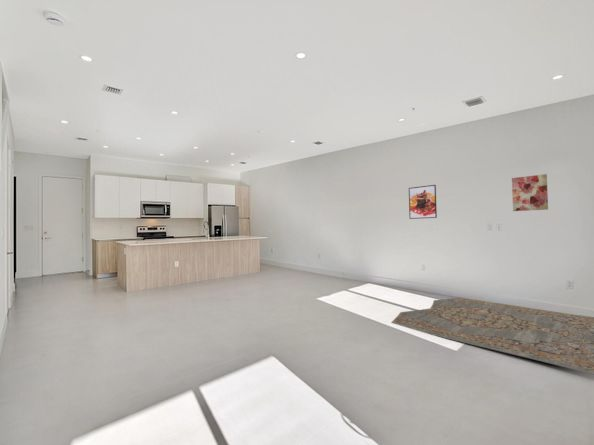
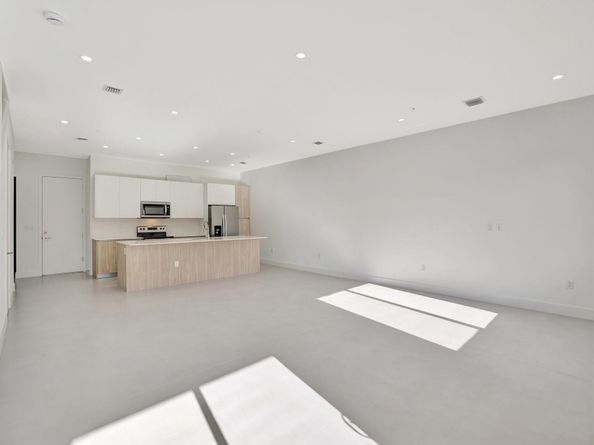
- wall art [511,173,549,212]
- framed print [408,184,438,220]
- rug [390,297,594,376]
